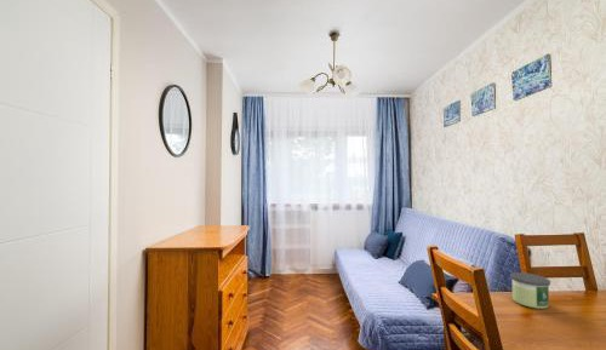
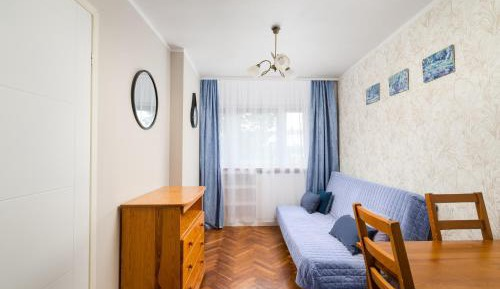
- candle [509,271,551,310]
